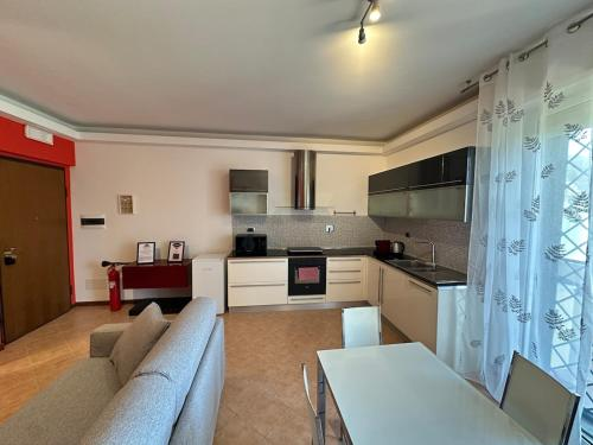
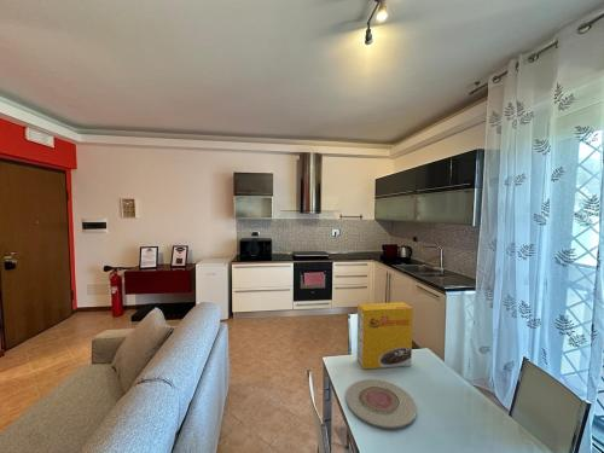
+ plate [344,378,418,429]
+ cereal box [355,301,413,370]
